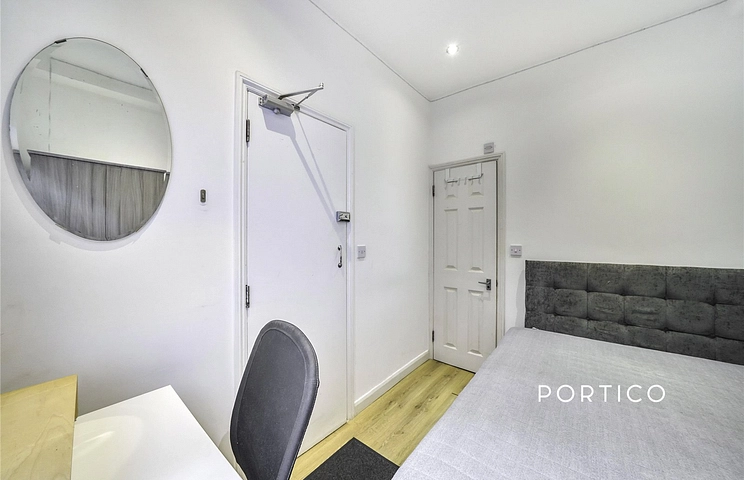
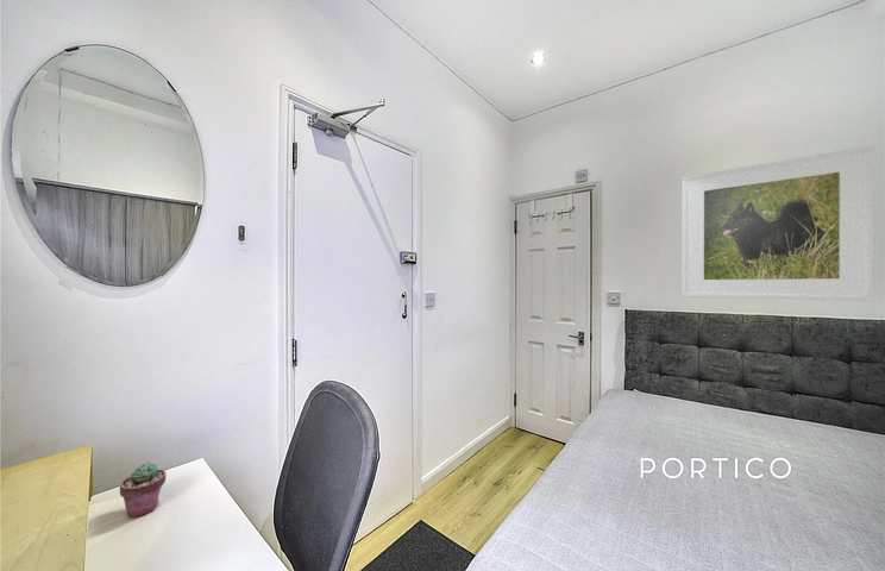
+ potted succulent [119,460,168,519]
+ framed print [680,144,875,302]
